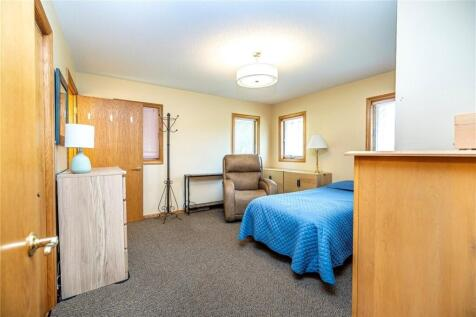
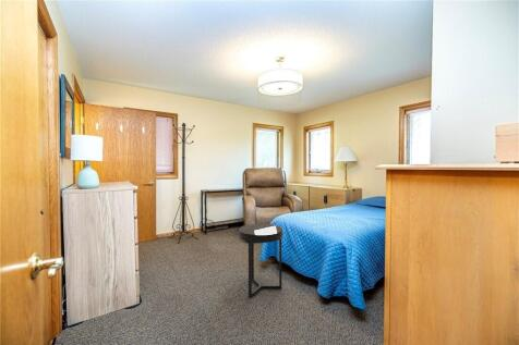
+ side table [238,223,283,298]
